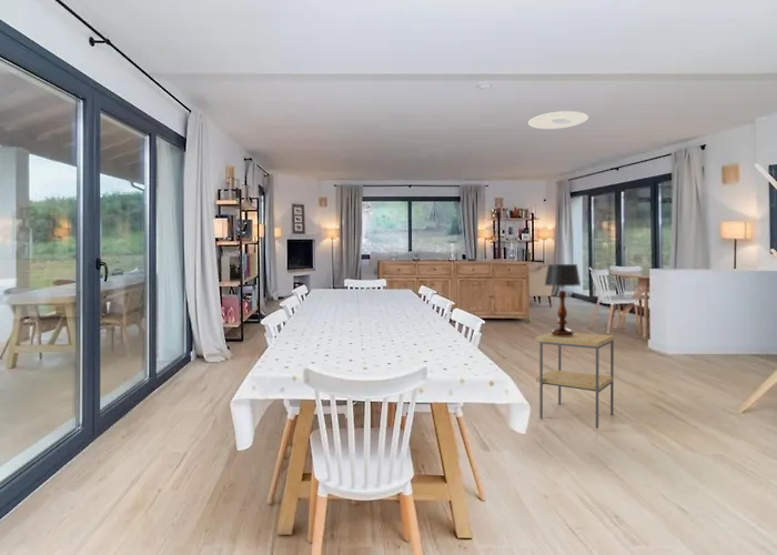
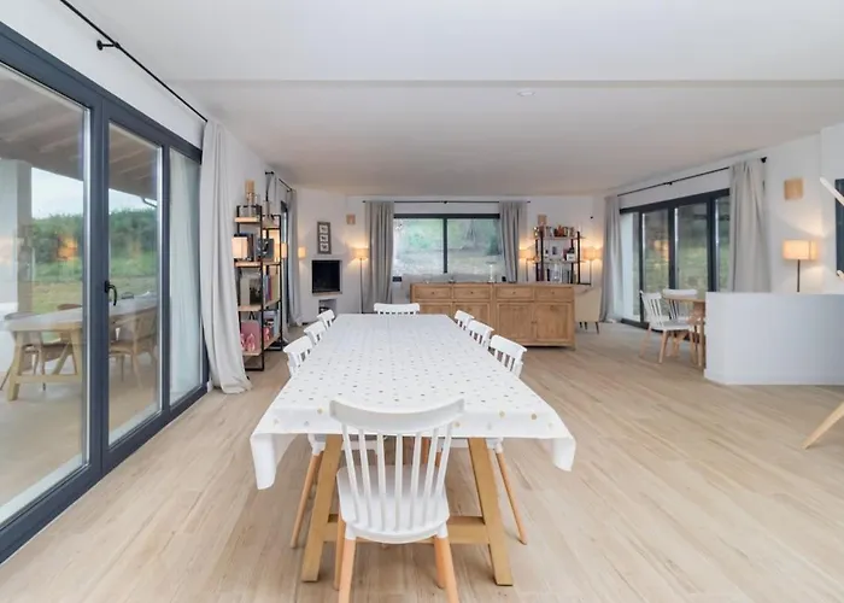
- ceiling light [527,110,589,130]
- side table [534,332,615,430]
- table lamp [544,263,582,336]
